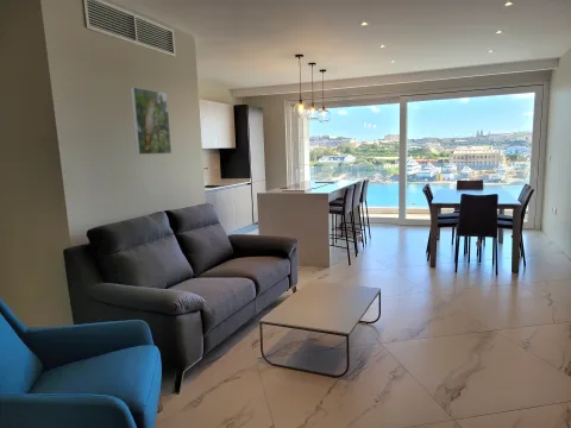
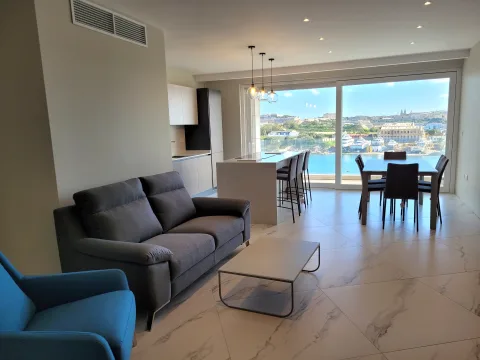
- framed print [130,86,172,156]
